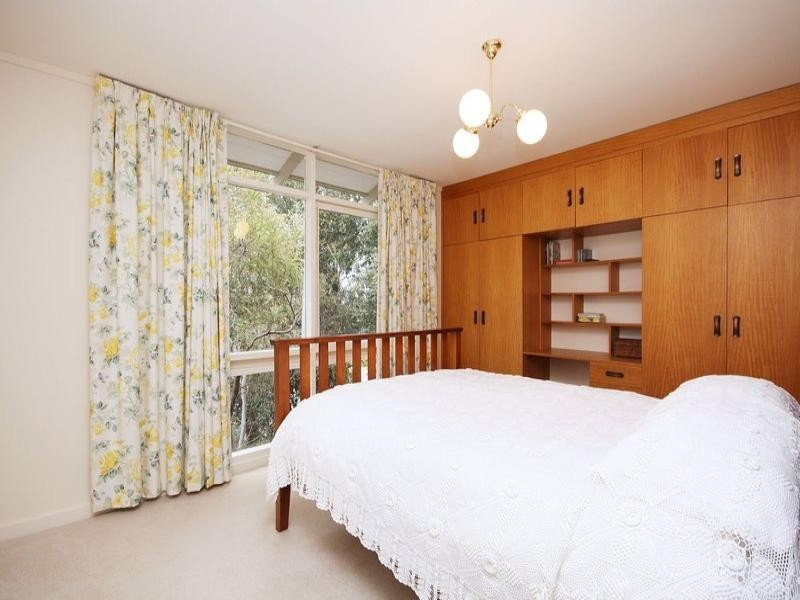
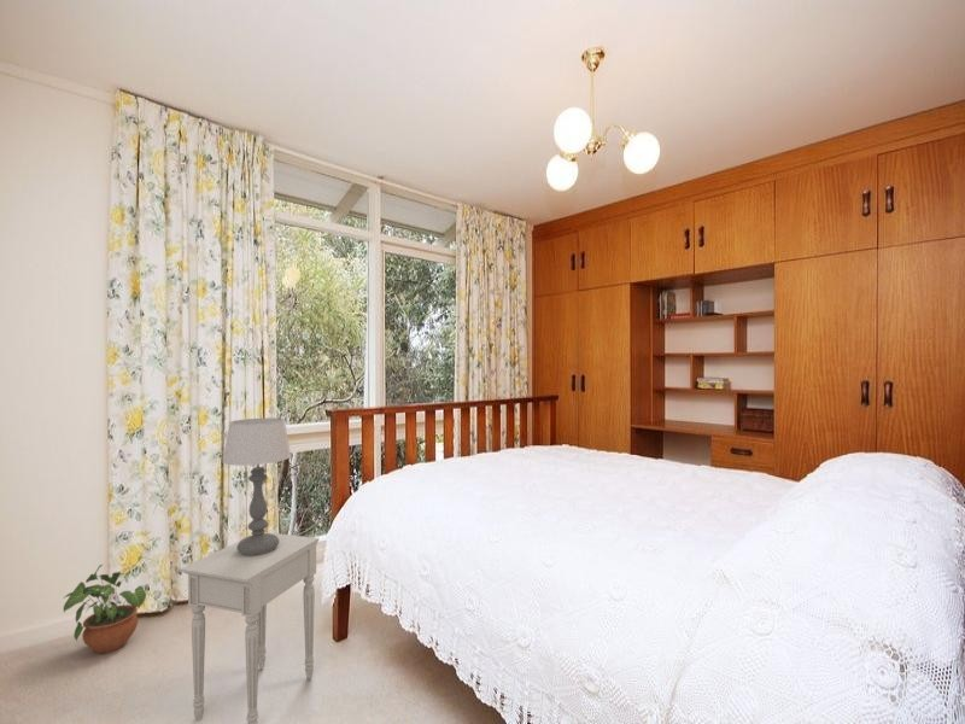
+ nightstand [179,531,320,724]
+ table lamp [221,416,293,555]
+ potted plant [63,564,147,654]
